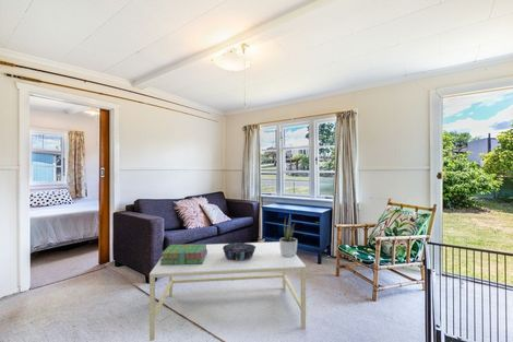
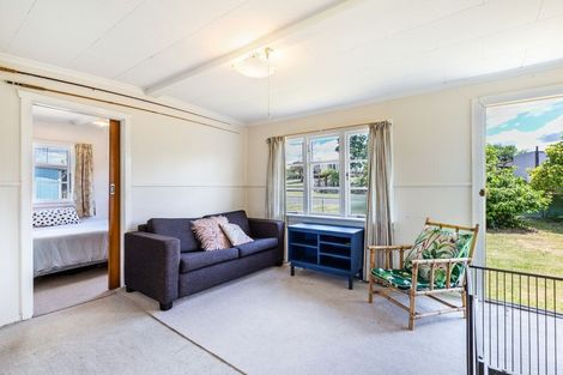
- stack of books [159,243,207,264]
- coffee table [148,241,307,342]
- potted plant [278,217,298,257]
- decorative bowl [223,241,255,261]
